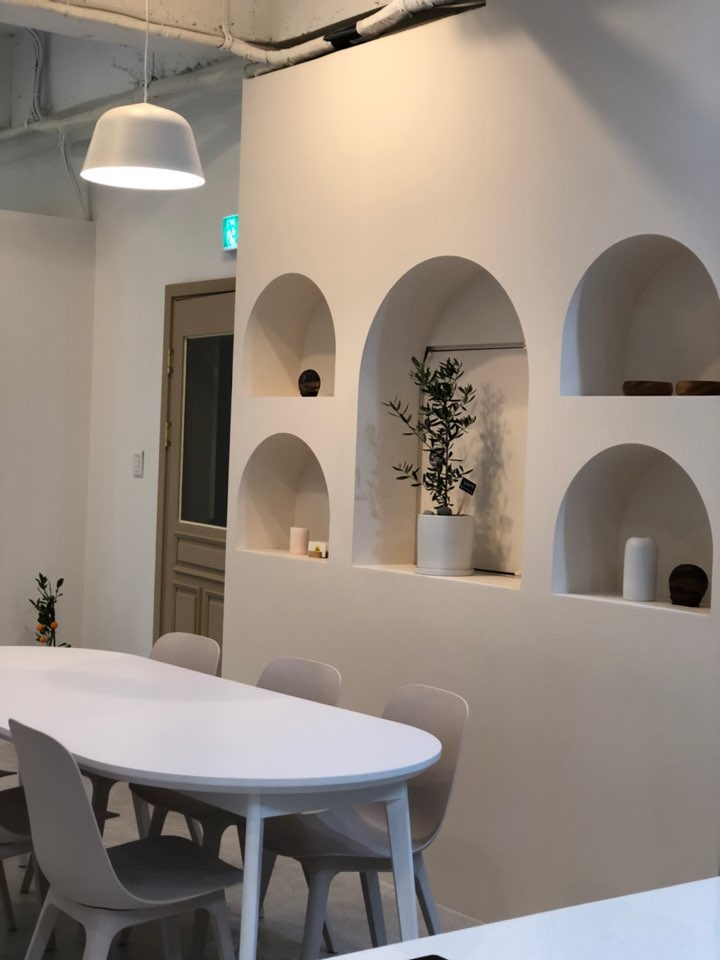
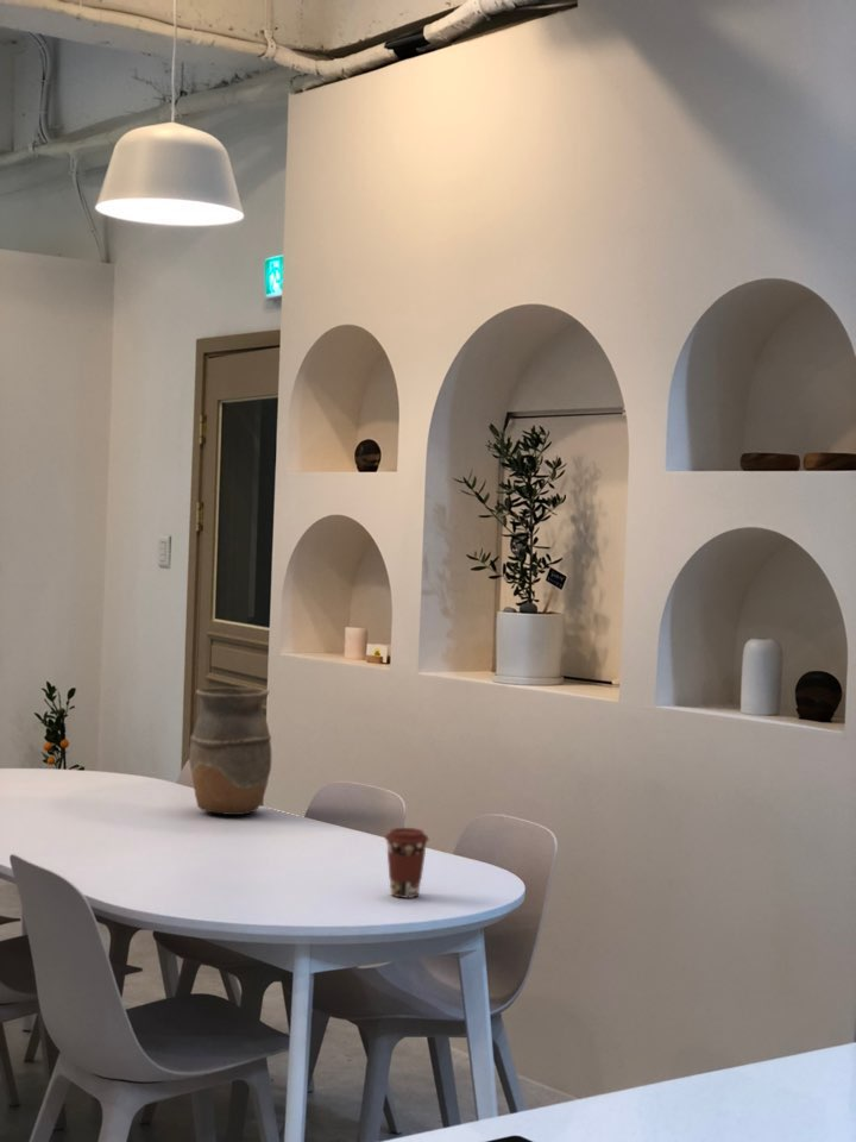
+ coffee cup [384,827,430,899]
+ vase [188,686,272,816]
